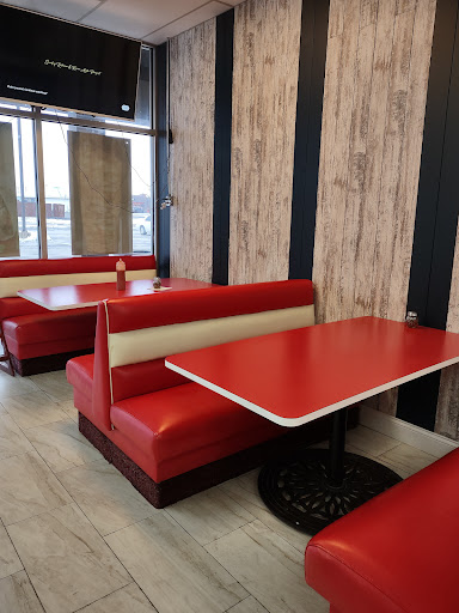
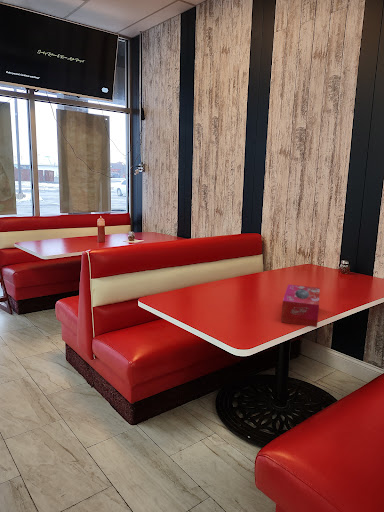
+ tissue box [280,283,321,328]
